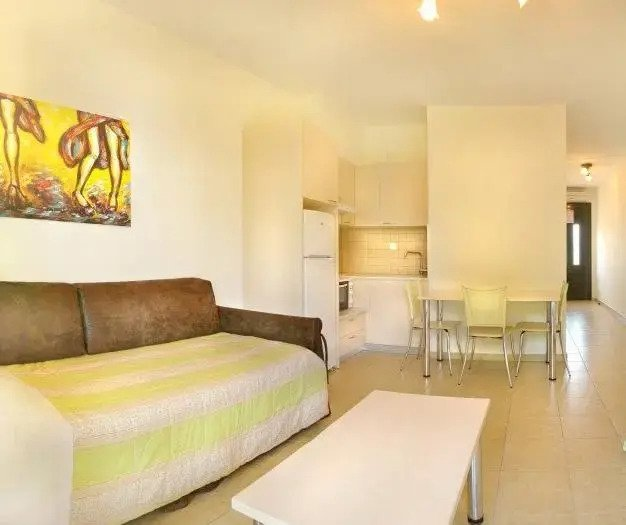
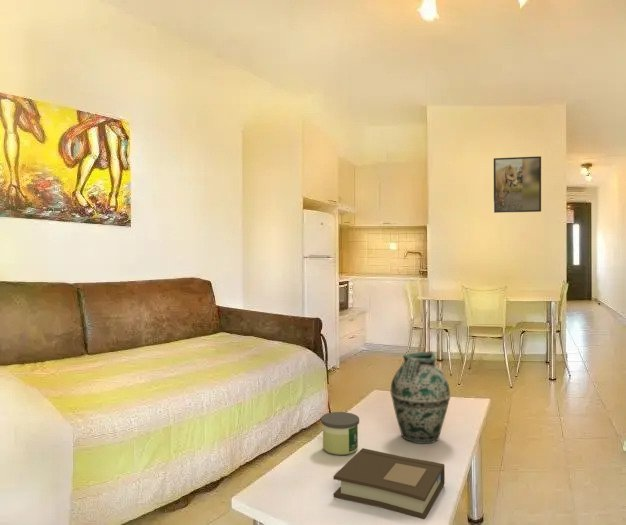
+ vase [390,351,452,445]
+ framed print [493,155,542,214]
+ book [332,447,446,520]
+ candle [320,411,360,456]
